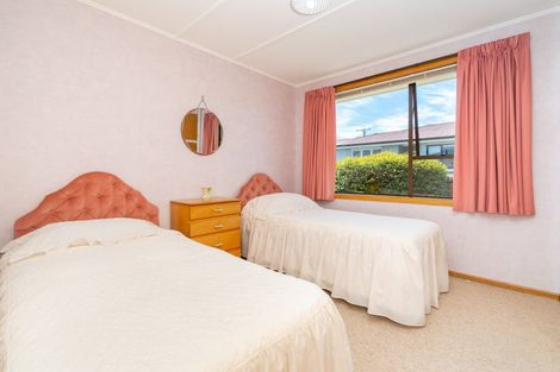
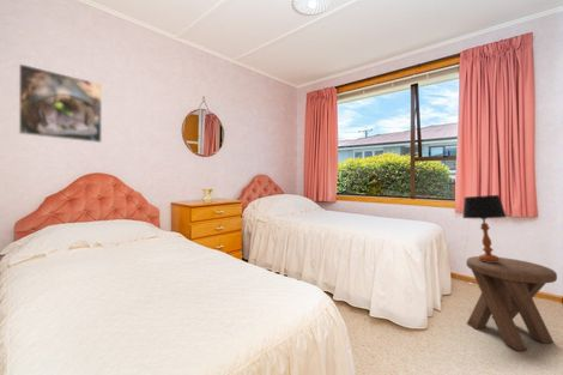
+ table lamp [461,194,508,262]
+ music stool [465,255,558,352]
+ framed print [18,62,103,144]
